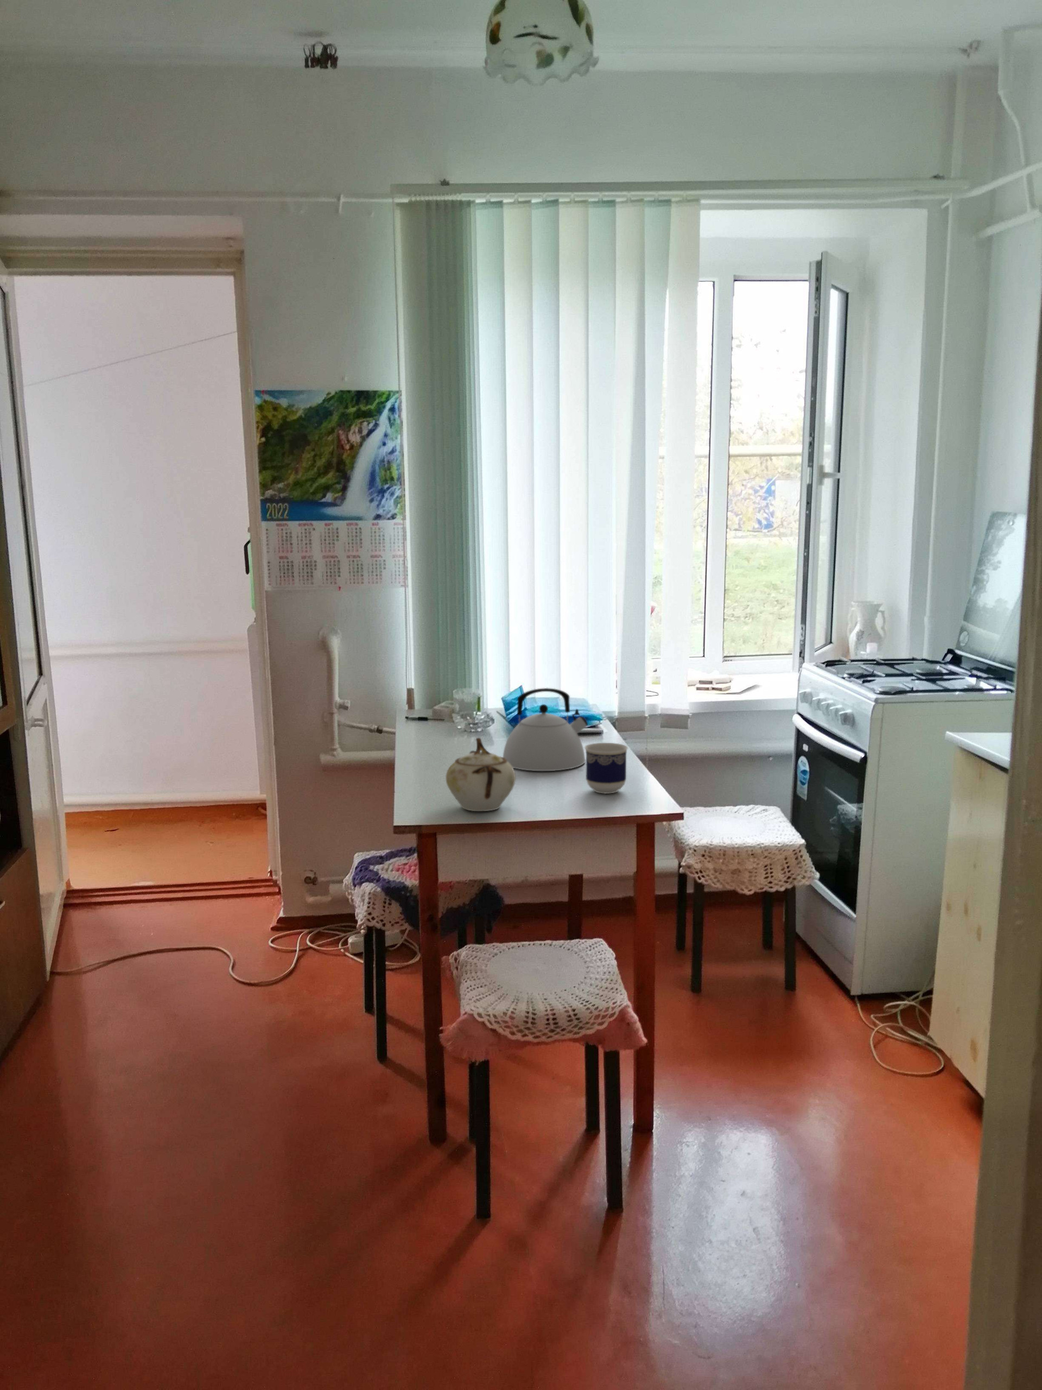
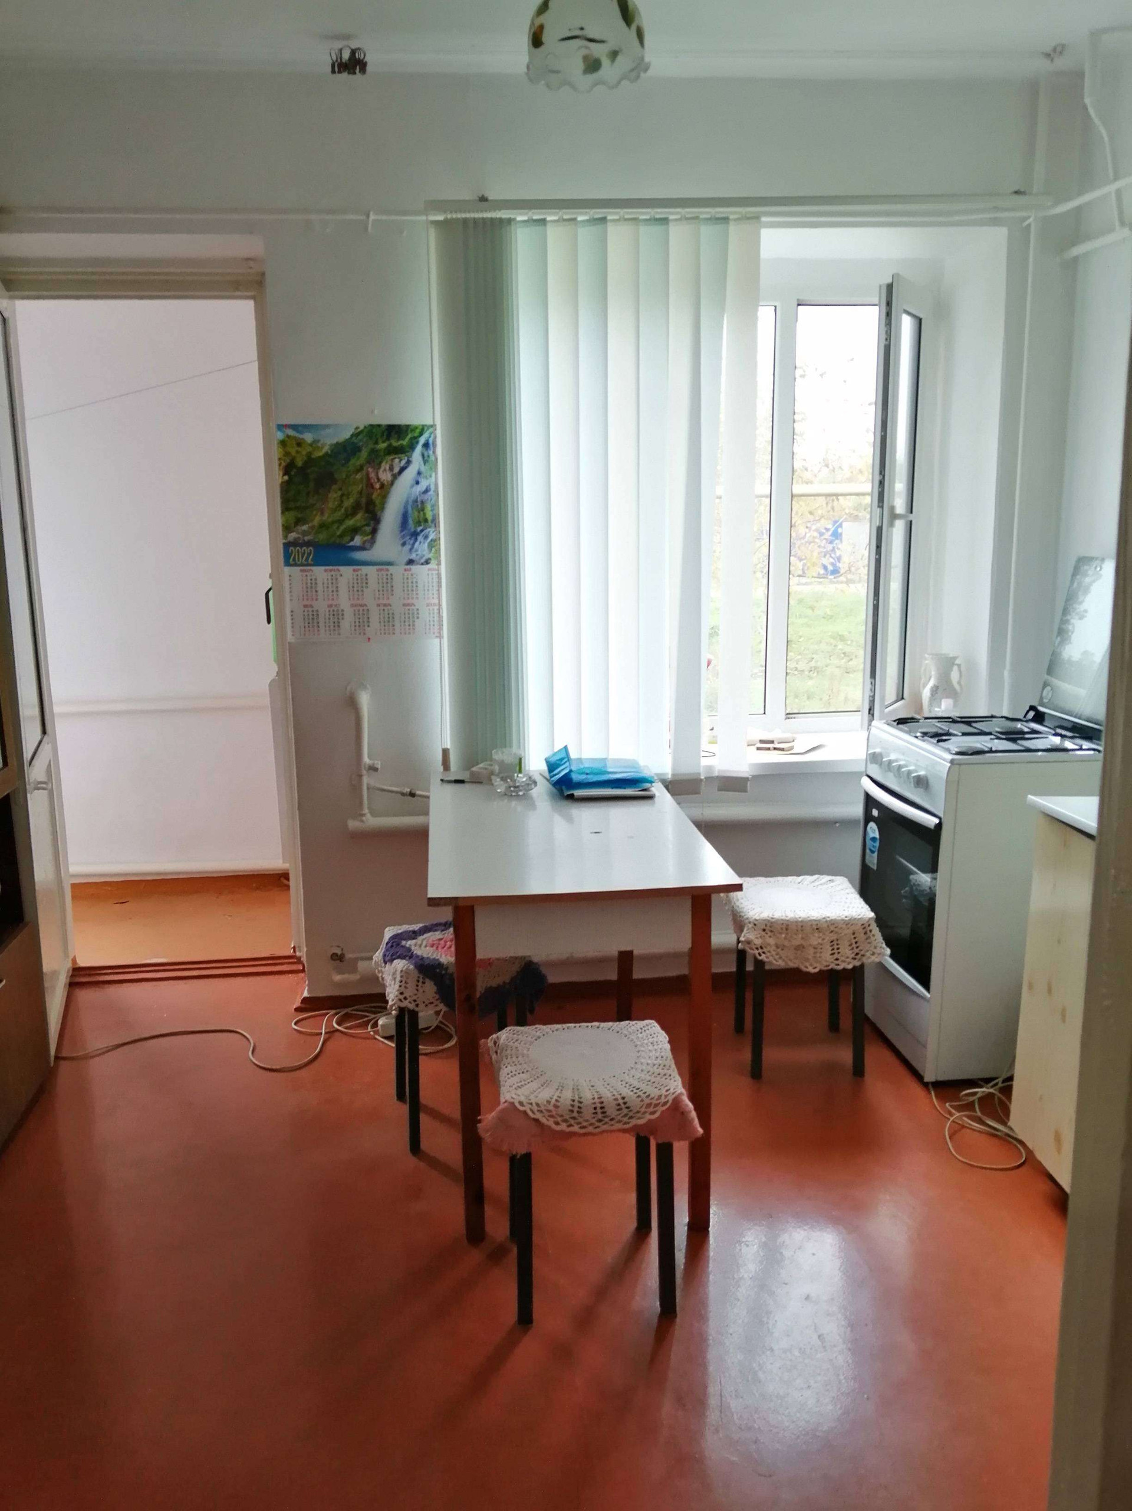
- cup [584,742,628,795]
- sugar bowl [445,738,517,812]
- kettle [502,687,588,772]
